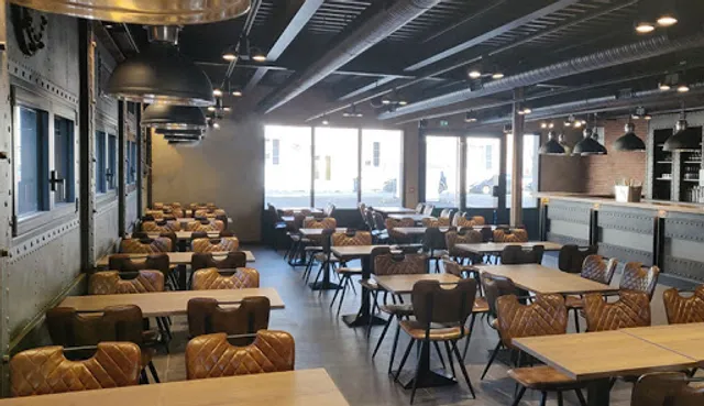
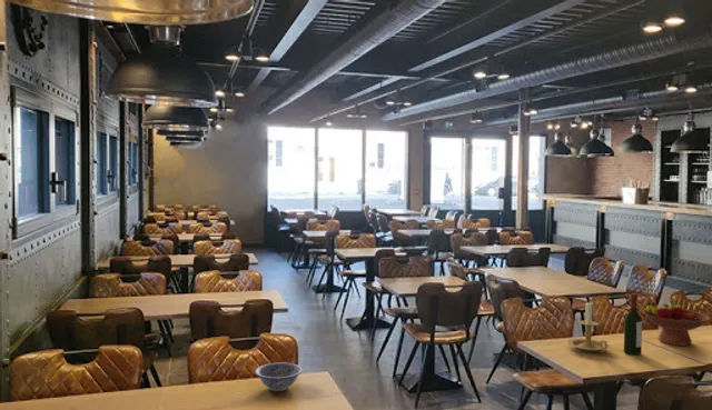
+ bowl [254,362,304,392]
+ wine bottle [623,292,643,356]
+ candle holder [566,300,611,353]
+ fruit bowl [642,301,711,347]
